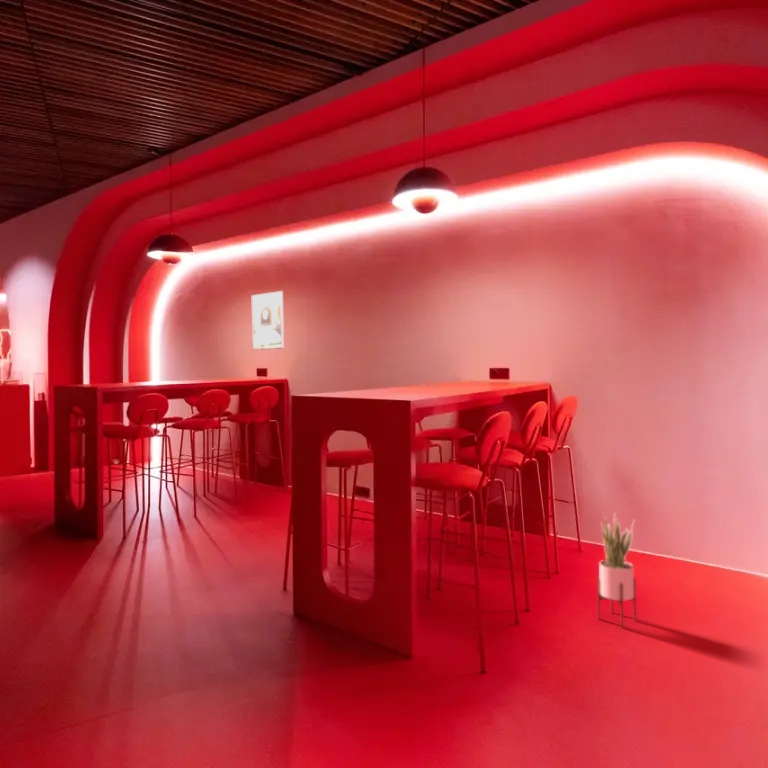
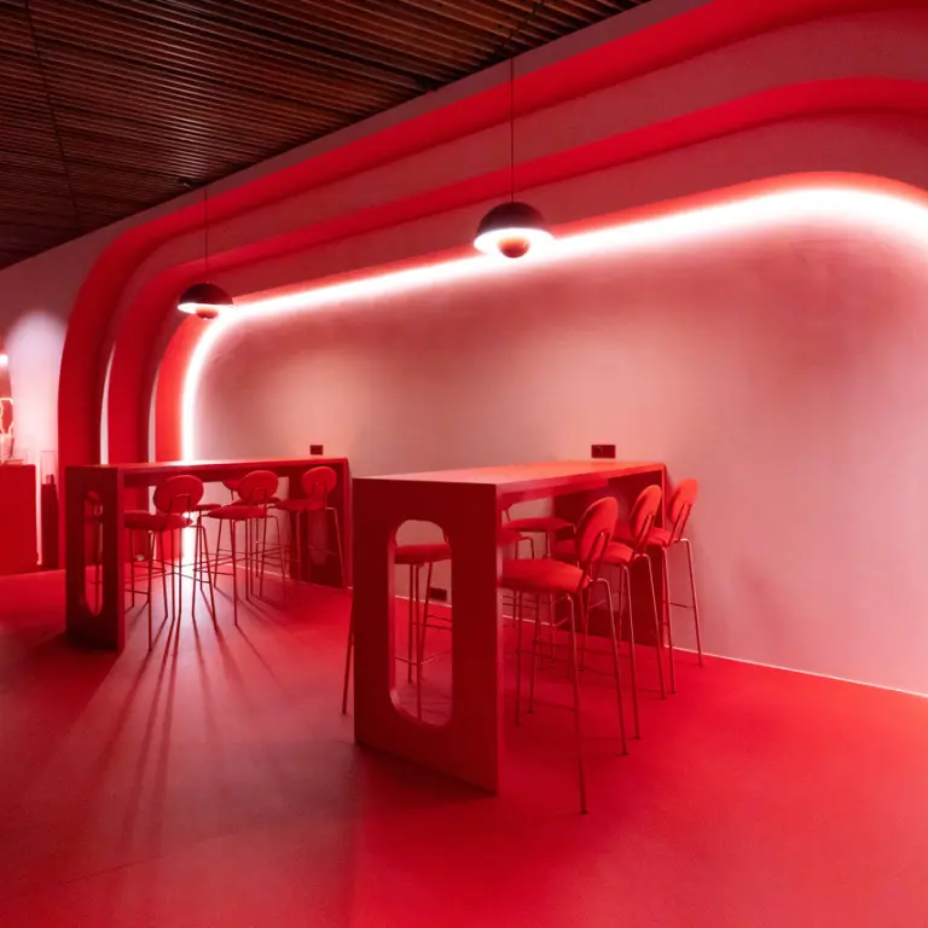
- potted plant [596,512,637,629]
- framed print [251,290,285,351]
